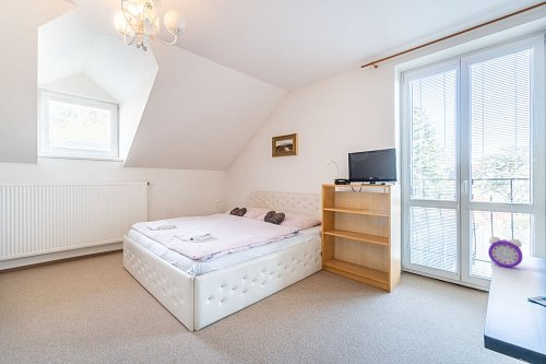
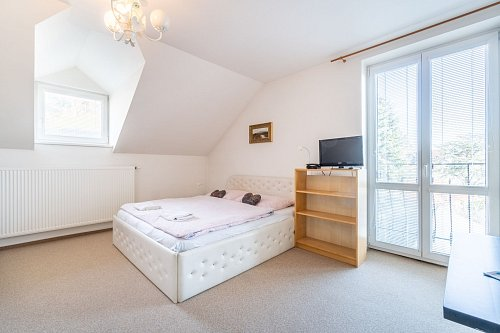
- alarm clock [487,235,523,268]
